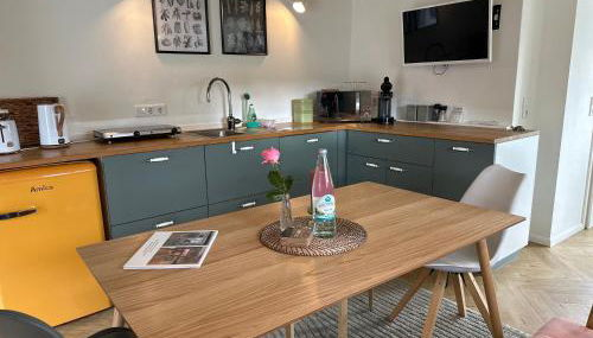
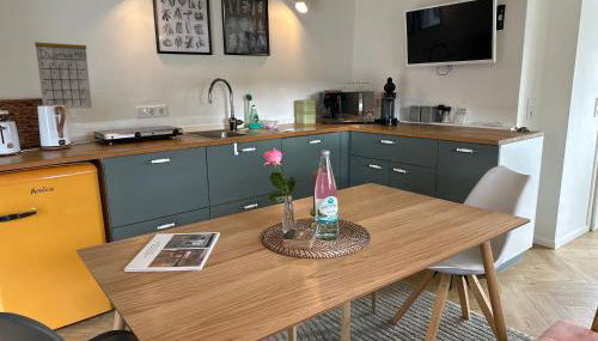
+ calendar [33,36,93,110]
